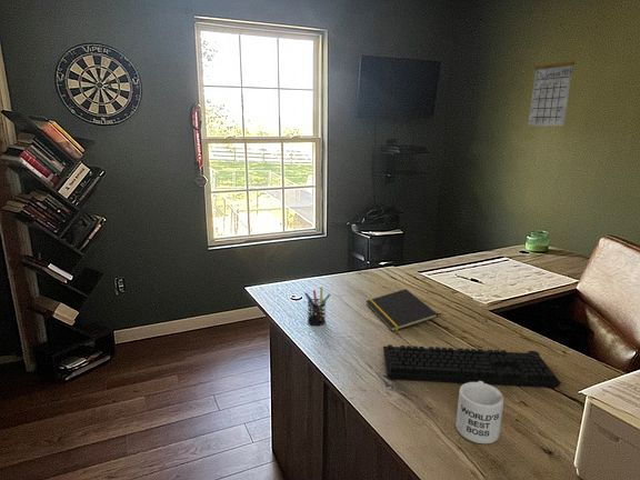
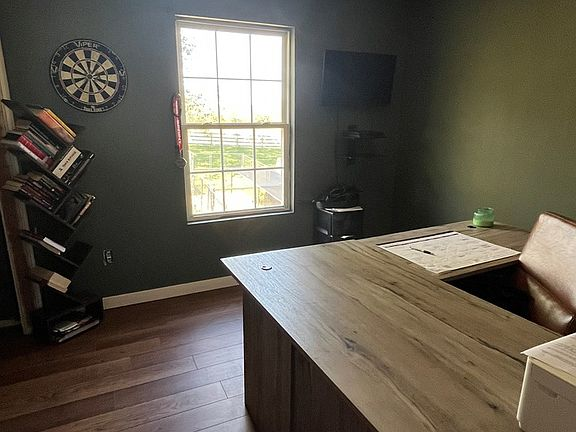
- mug [454,381,506,444]
- pen holder [303,286,331,327]
- keyboard [382,343,562,389]
- calendar [527,48,576,127]
- notepad [366,288,439,332]
